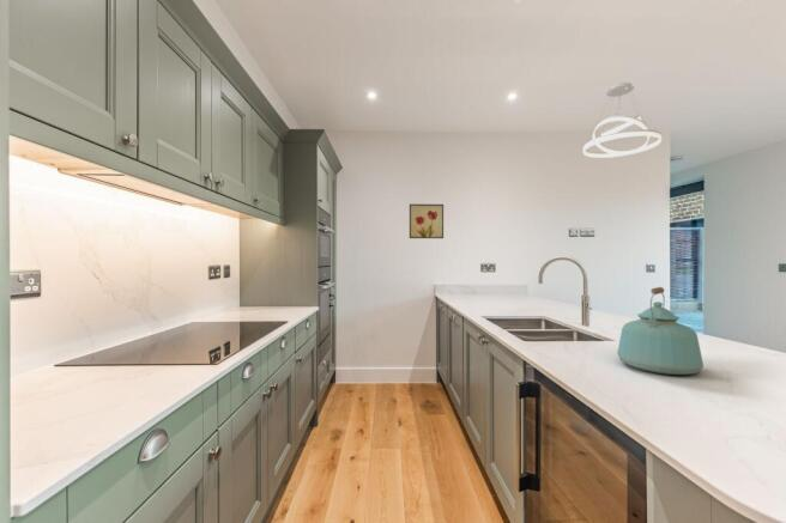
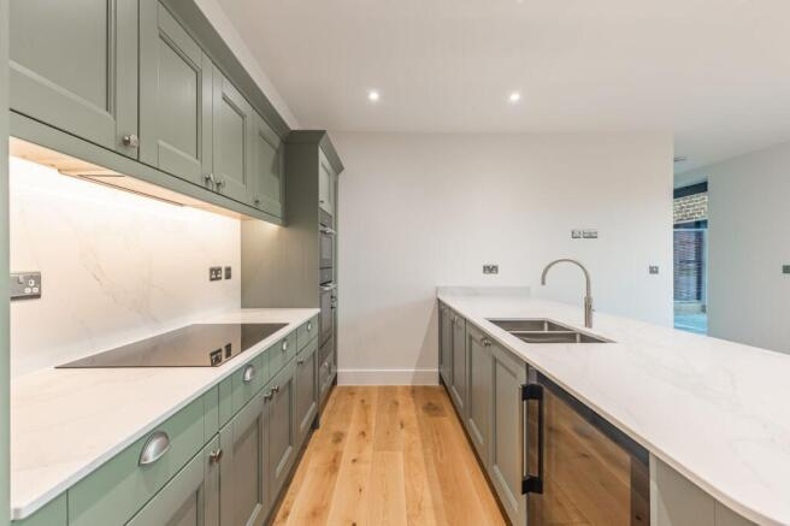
- wall art [409,203,445,239]
- kettle [616,286,705,376]
- pendant light [582,81,663,159]
